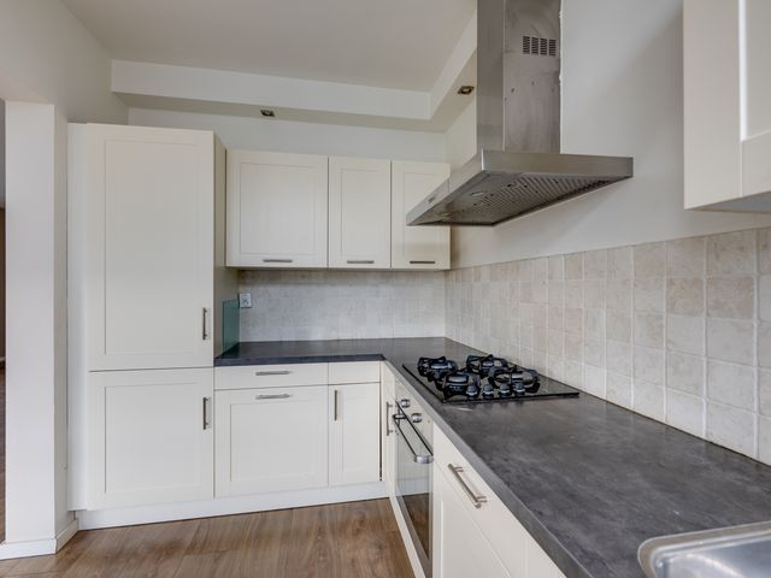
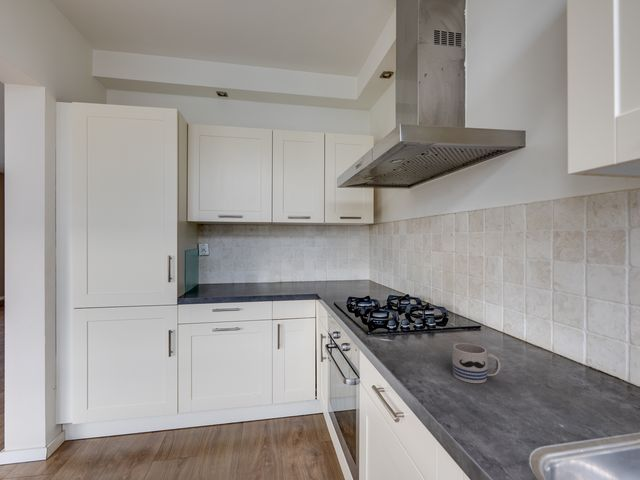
+ mug [451,342,501,384]
